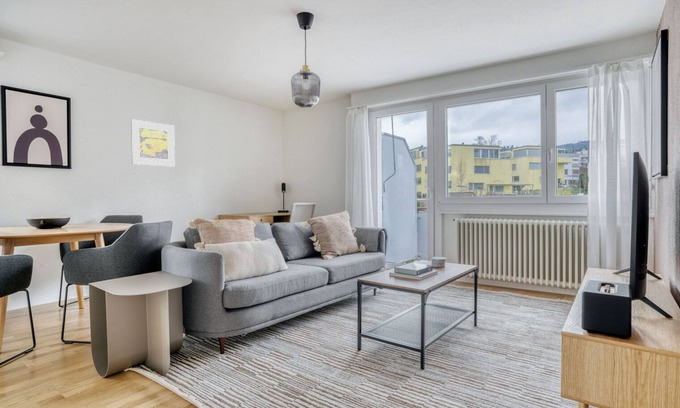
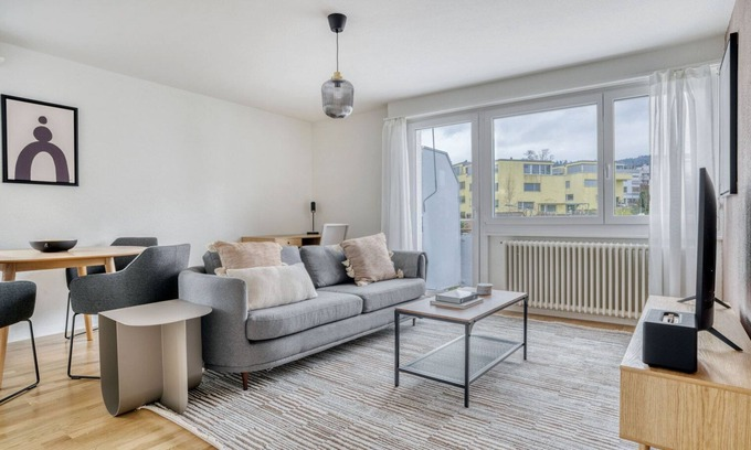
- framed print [130,118,176,168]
